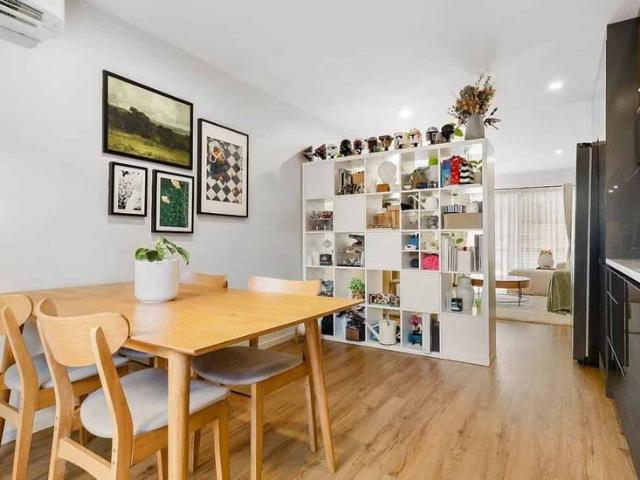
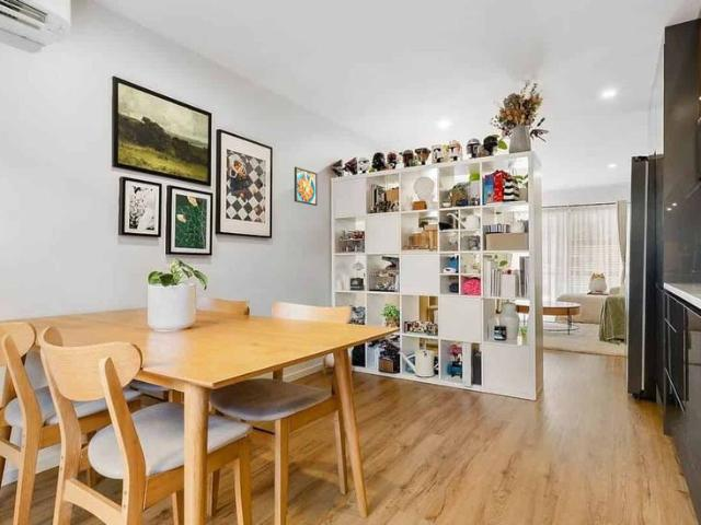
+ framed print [294,166,319,207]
